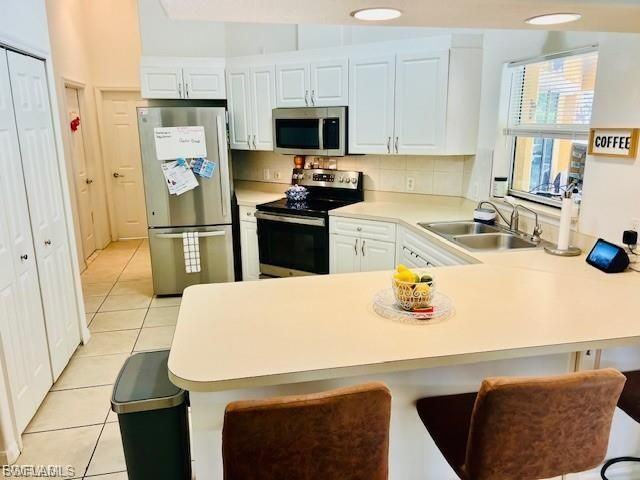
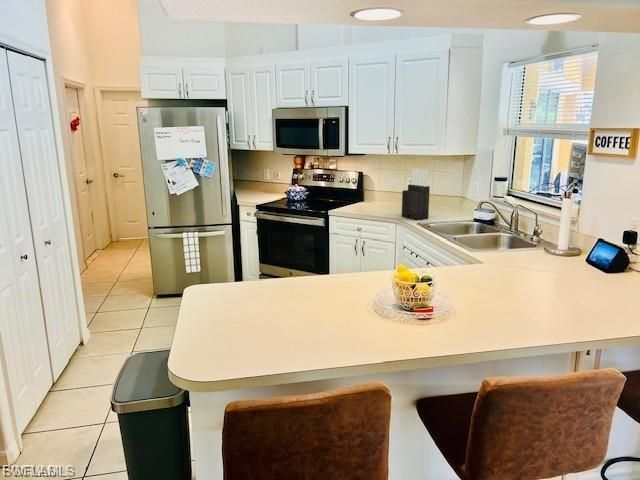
+ knife block [401,168,431,221]
